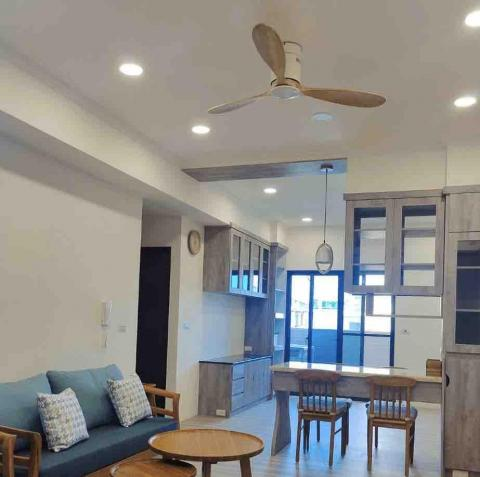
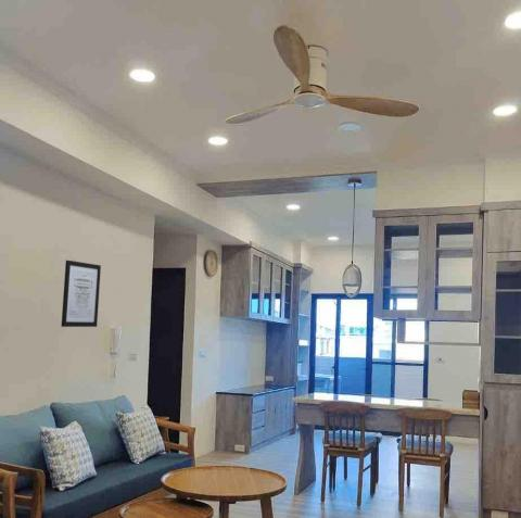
+ wall art [60,260,102,328]
